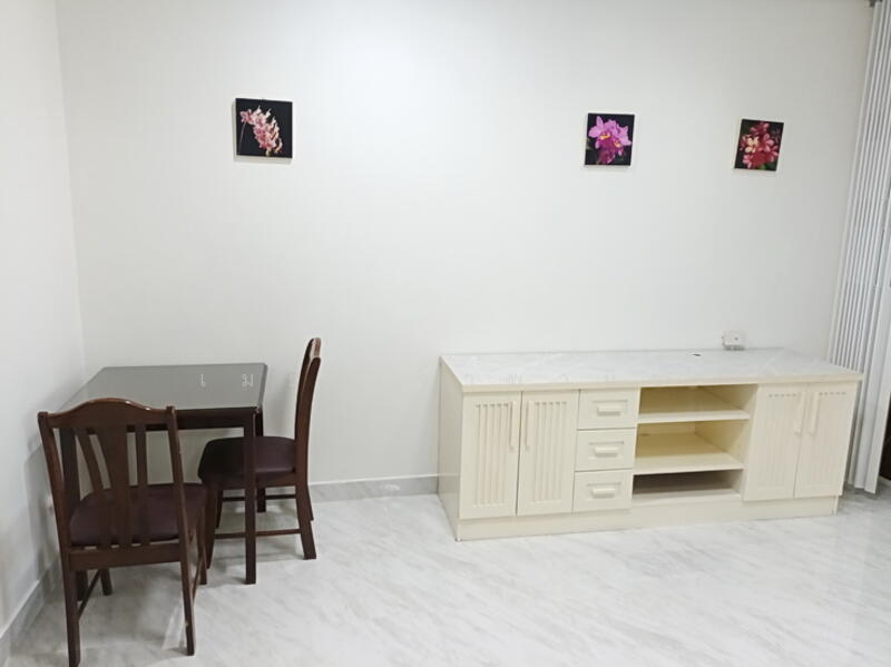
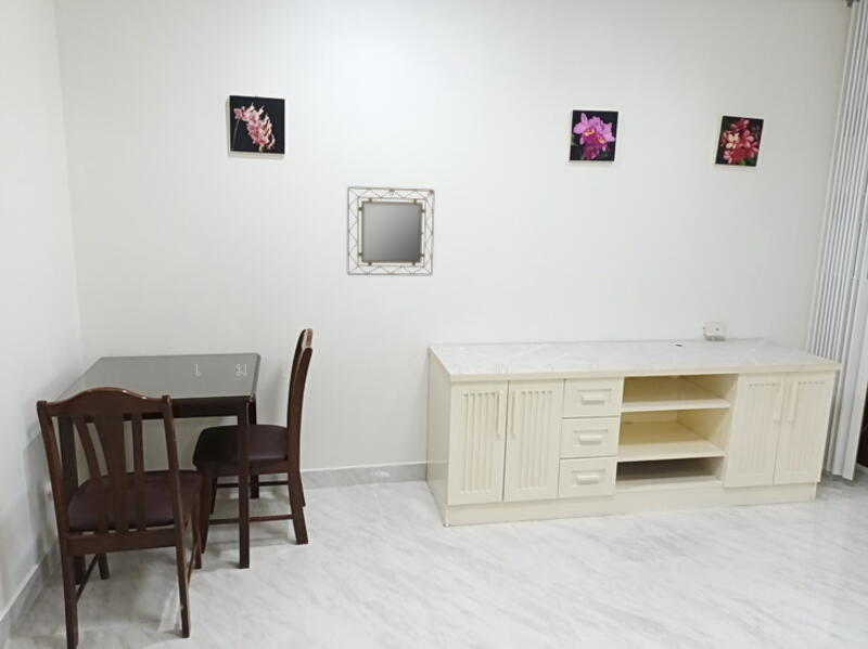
+ home mirror [346,185,435,276]
